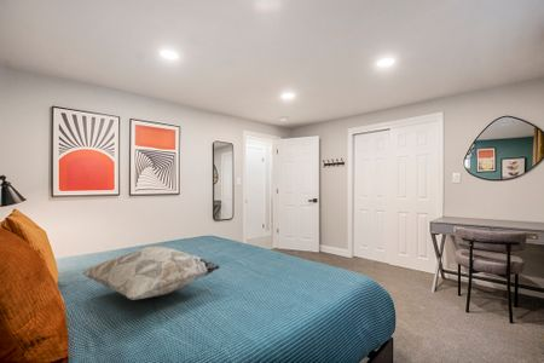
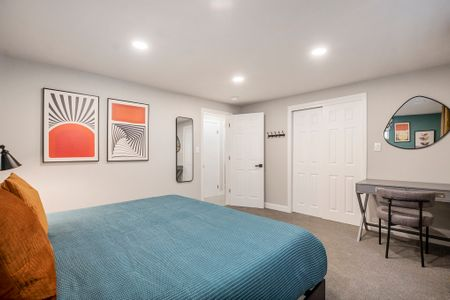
- decorative pillow [81,246,221,301]
